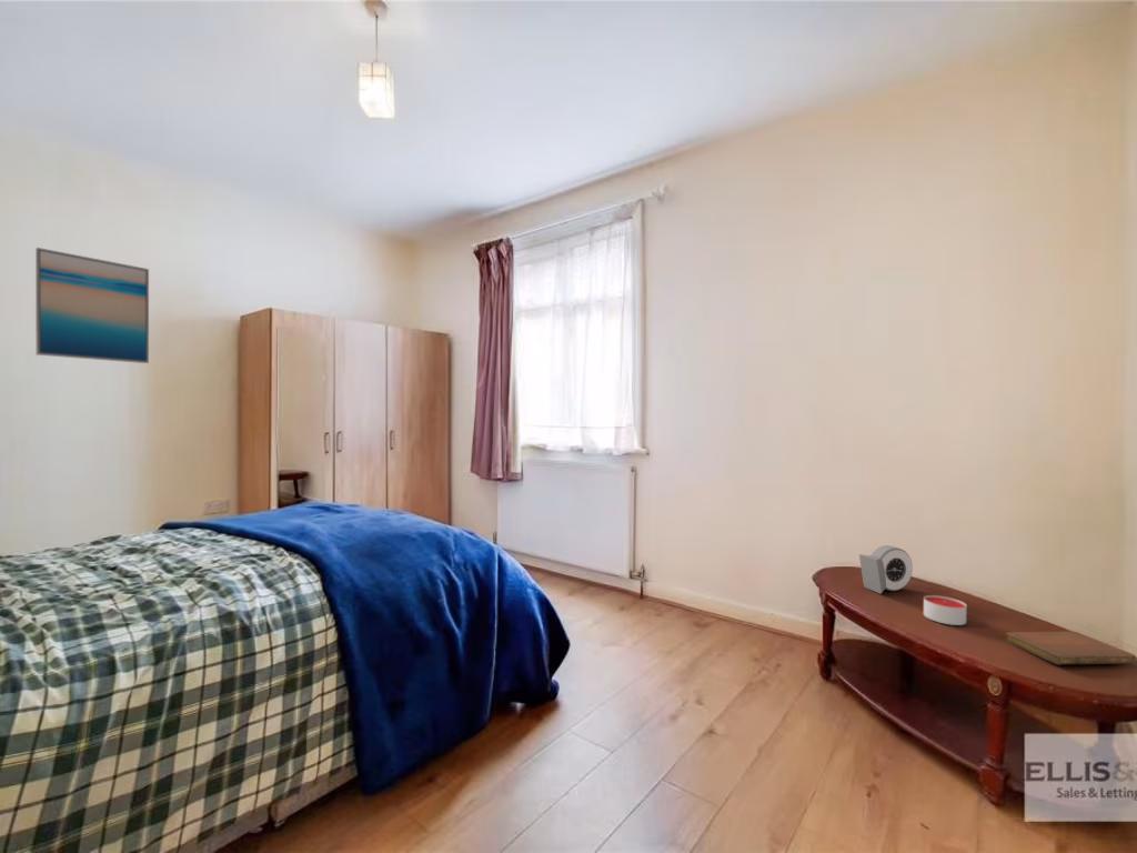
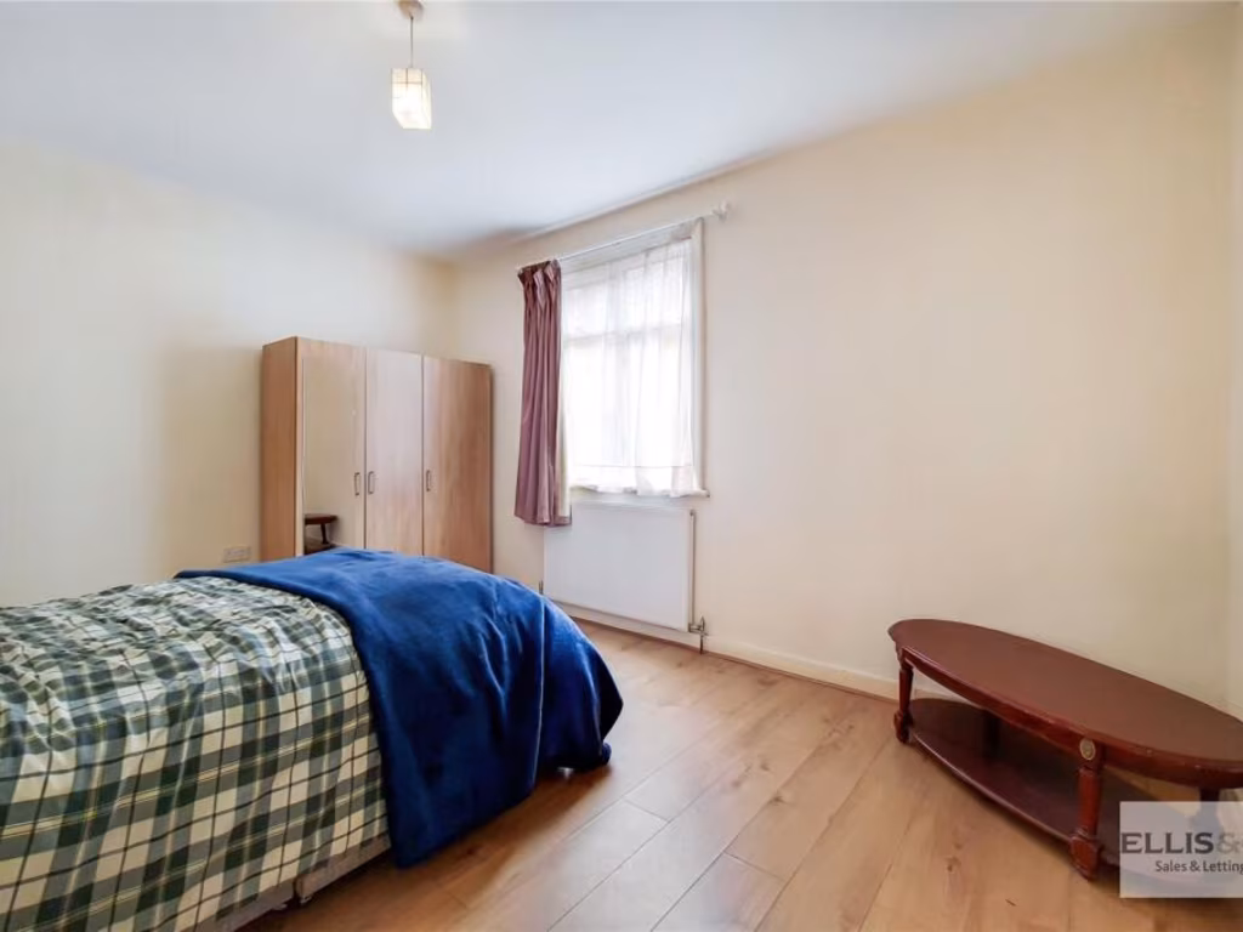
- candle [923,594,967,626]
- wall art [34,247,150,364]
- alarm clock [858,544,914,594]
- notebook [1004,631,1137,665]
